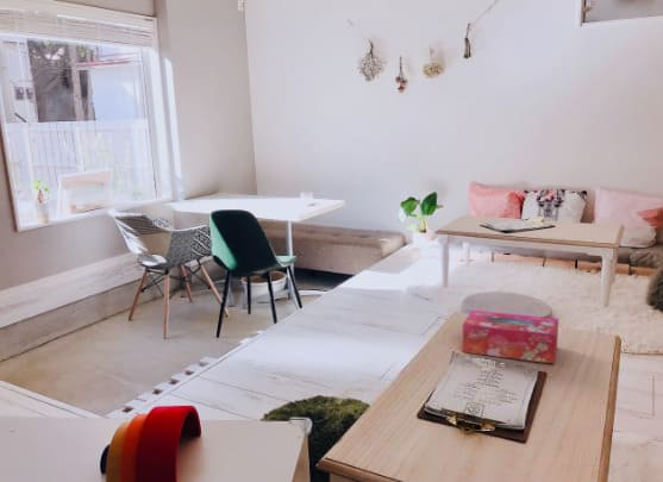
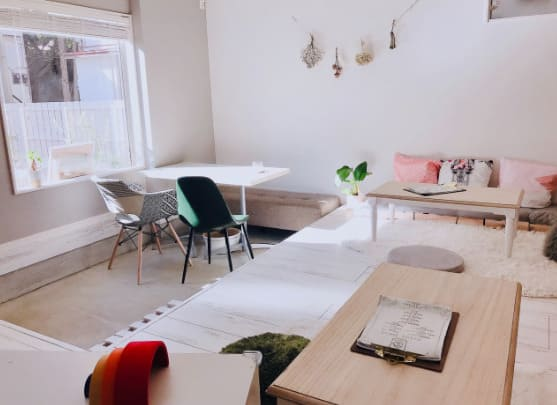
- tissue box [462,309,559,365]
